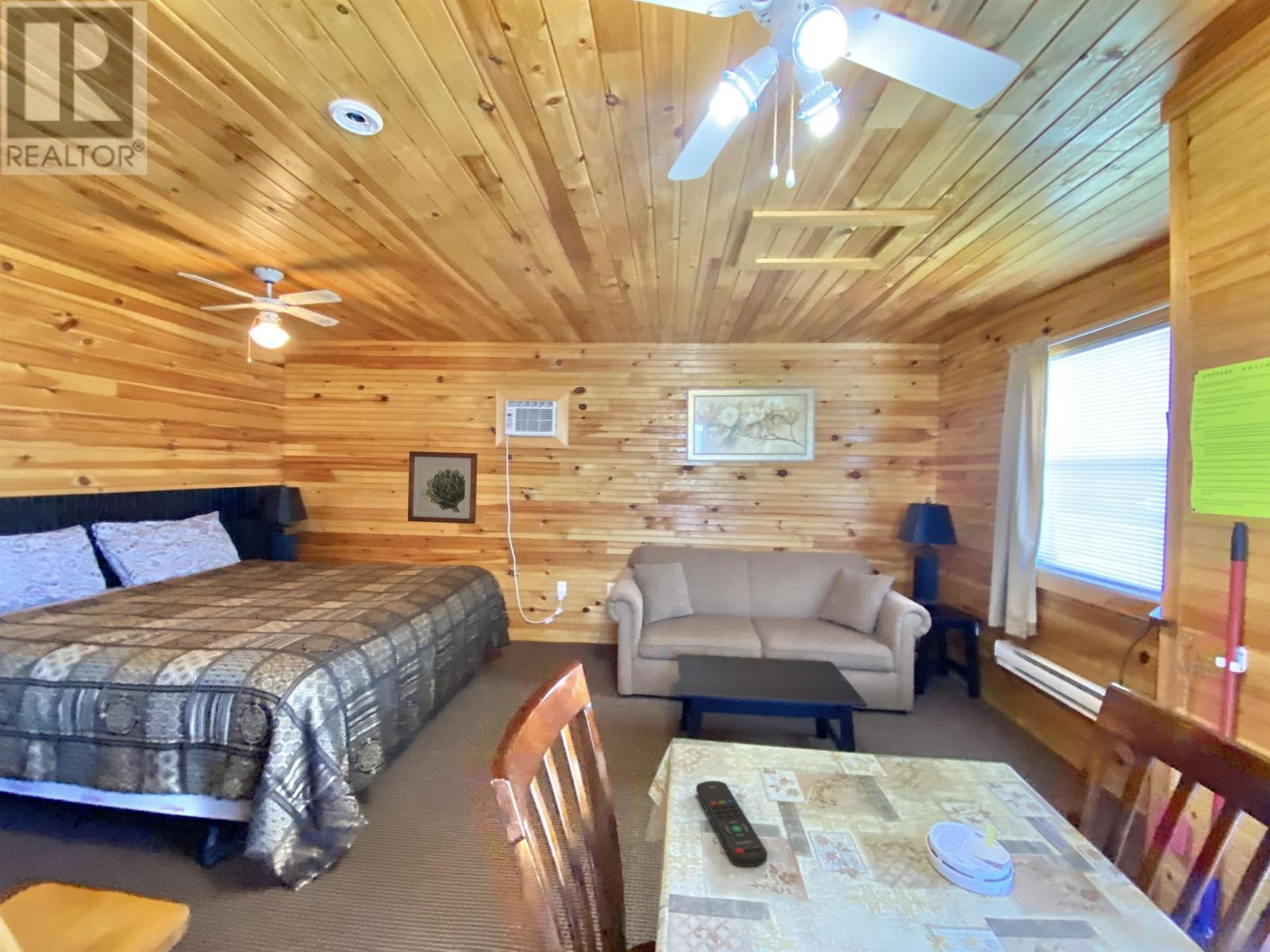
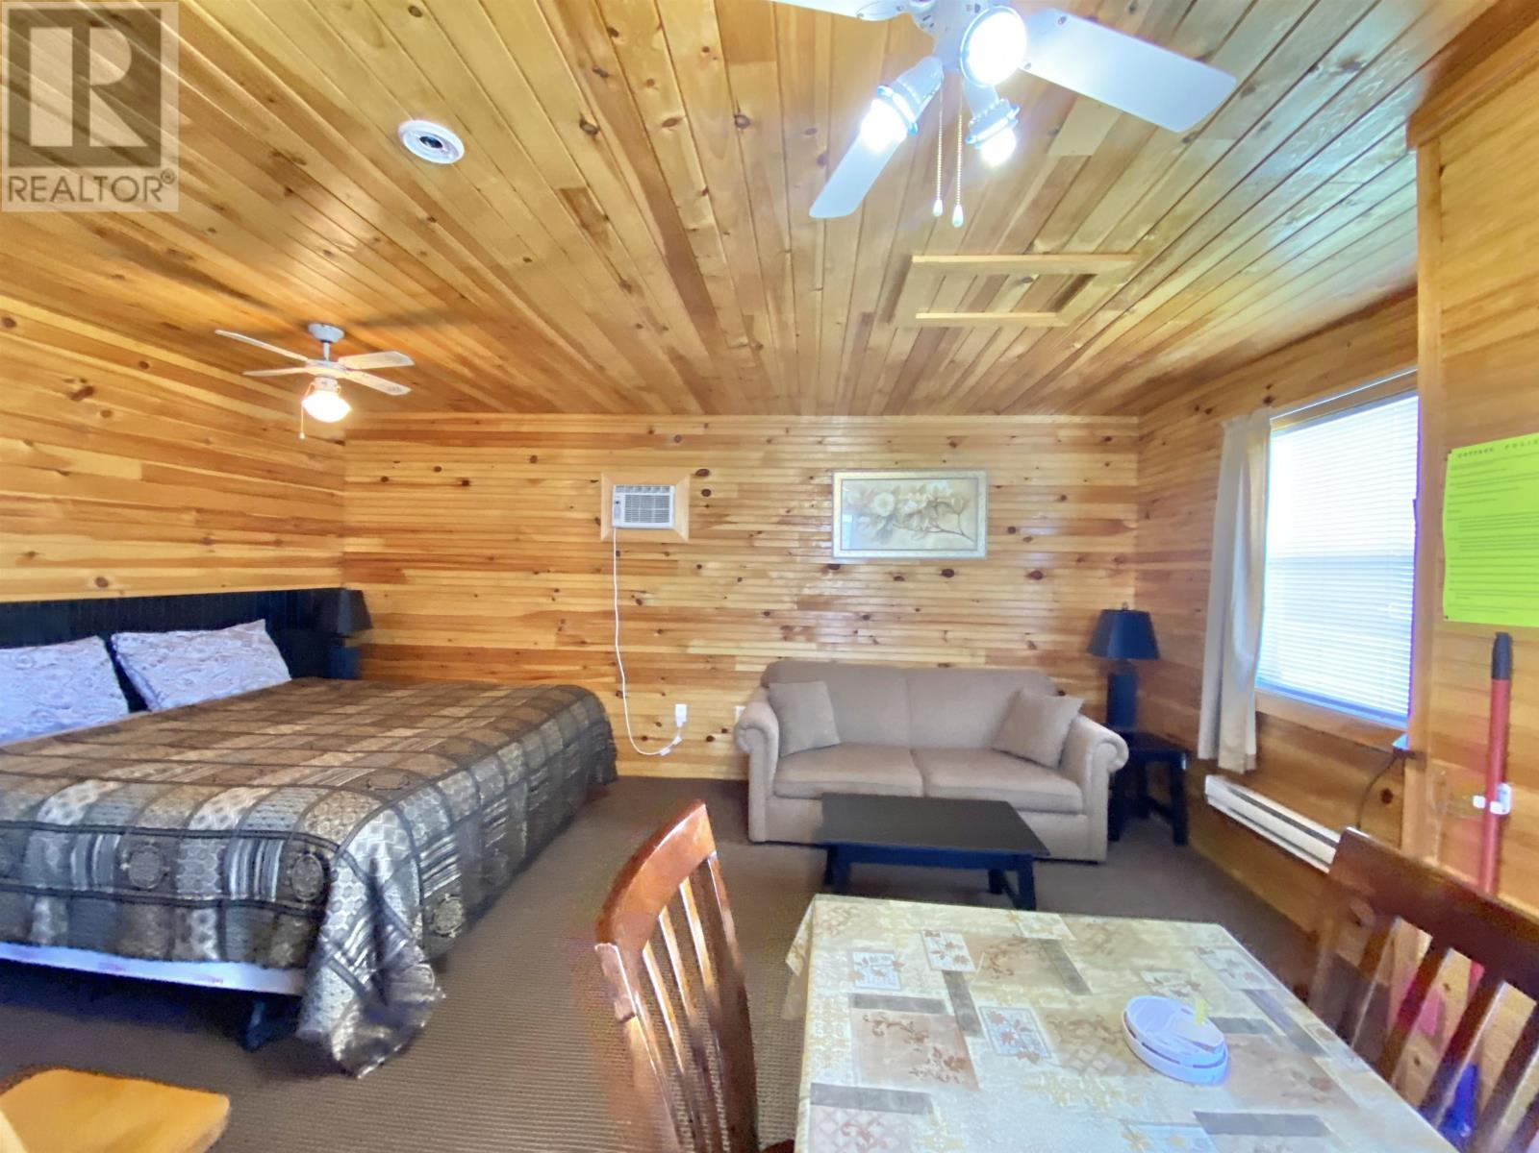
- wall art [407,451,479,524]
- remote control [695,780,768,867]
